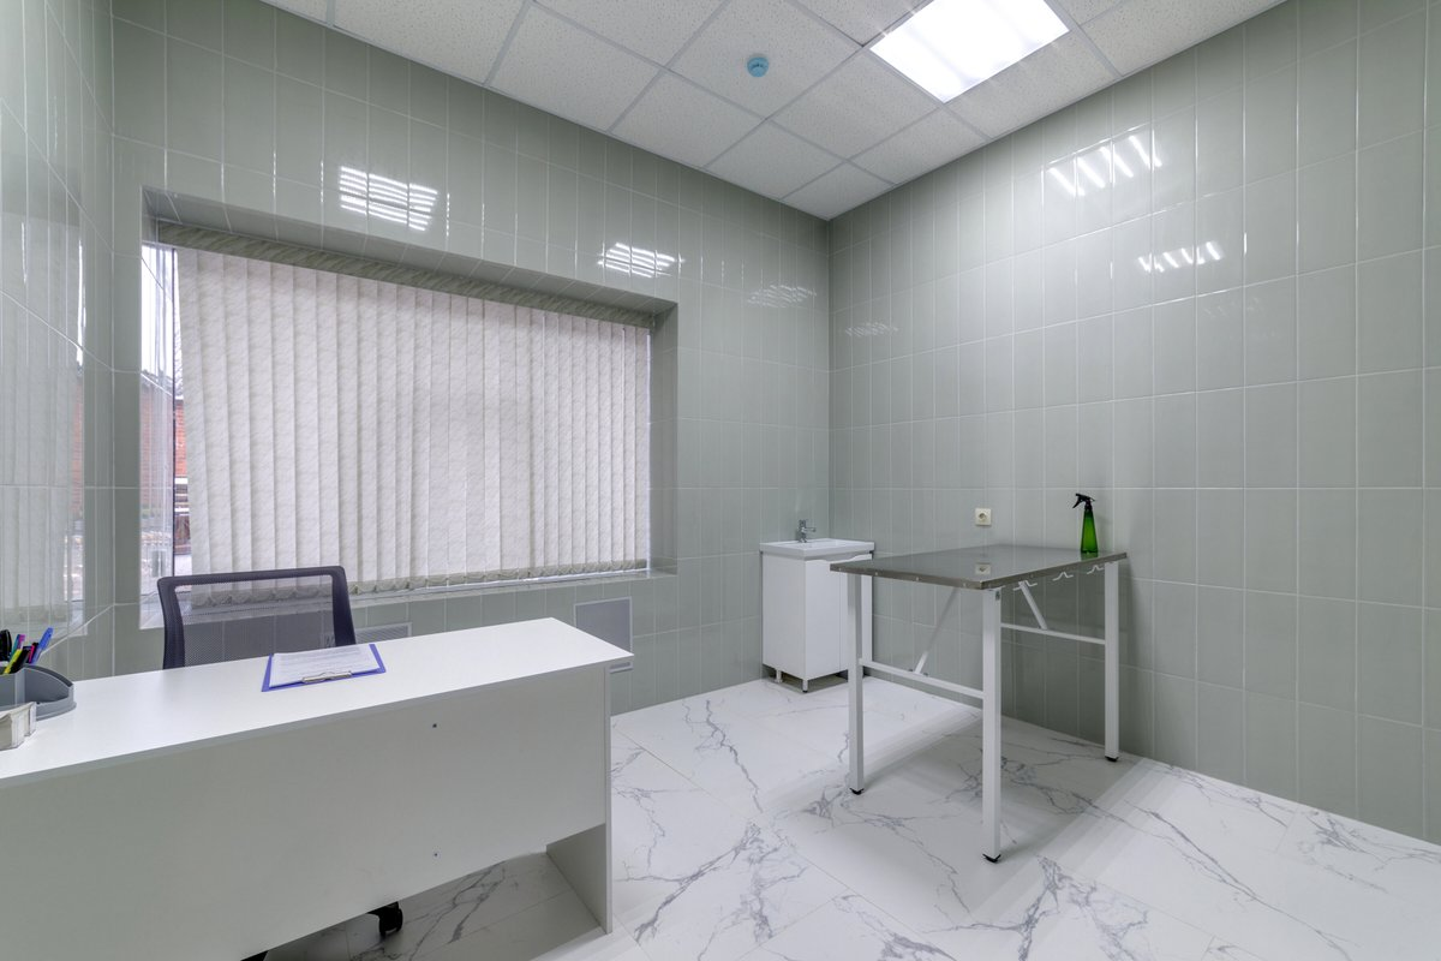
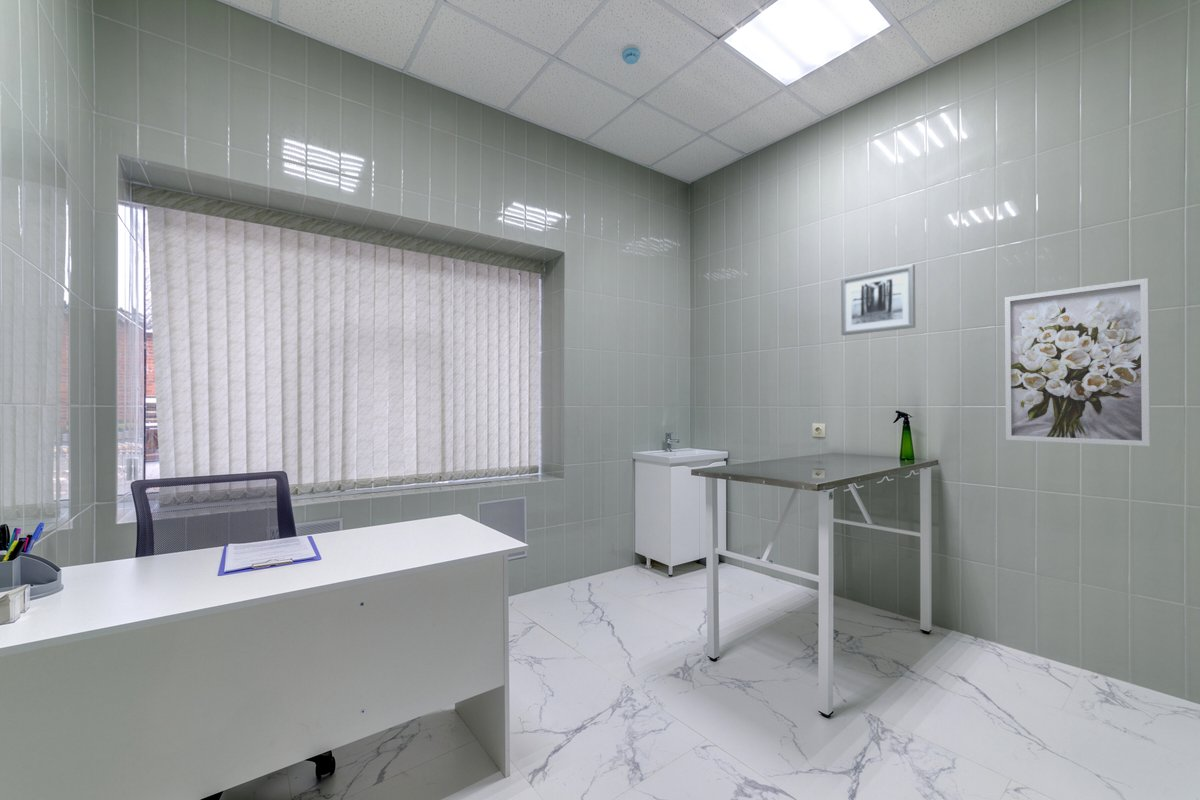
+ wall art [1004,277,1152,447]
+ wall art [840,263,916,336]
